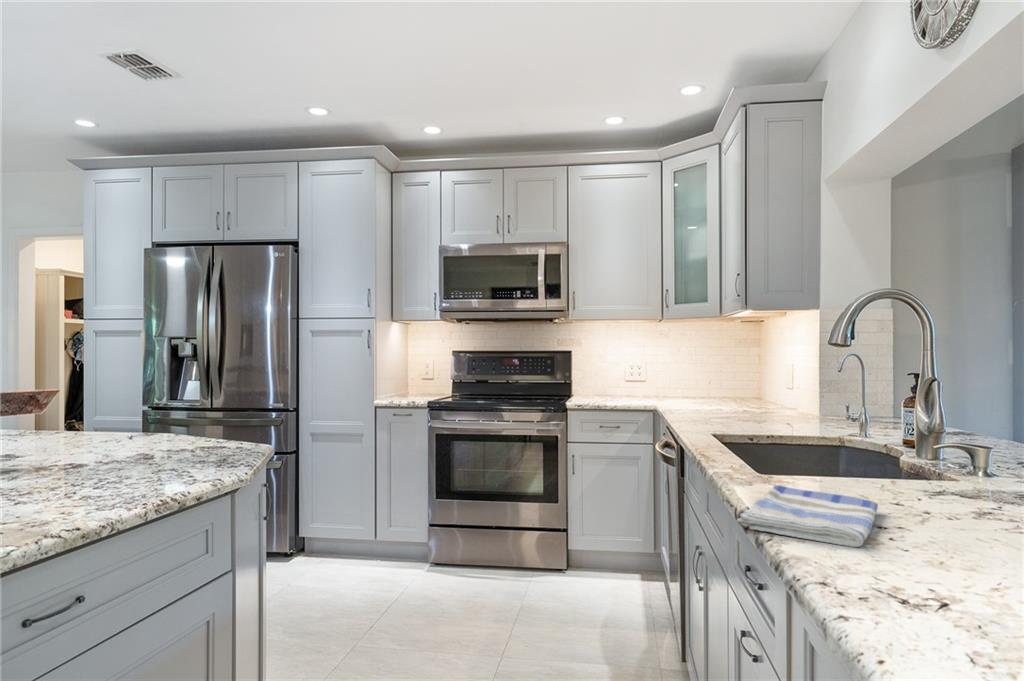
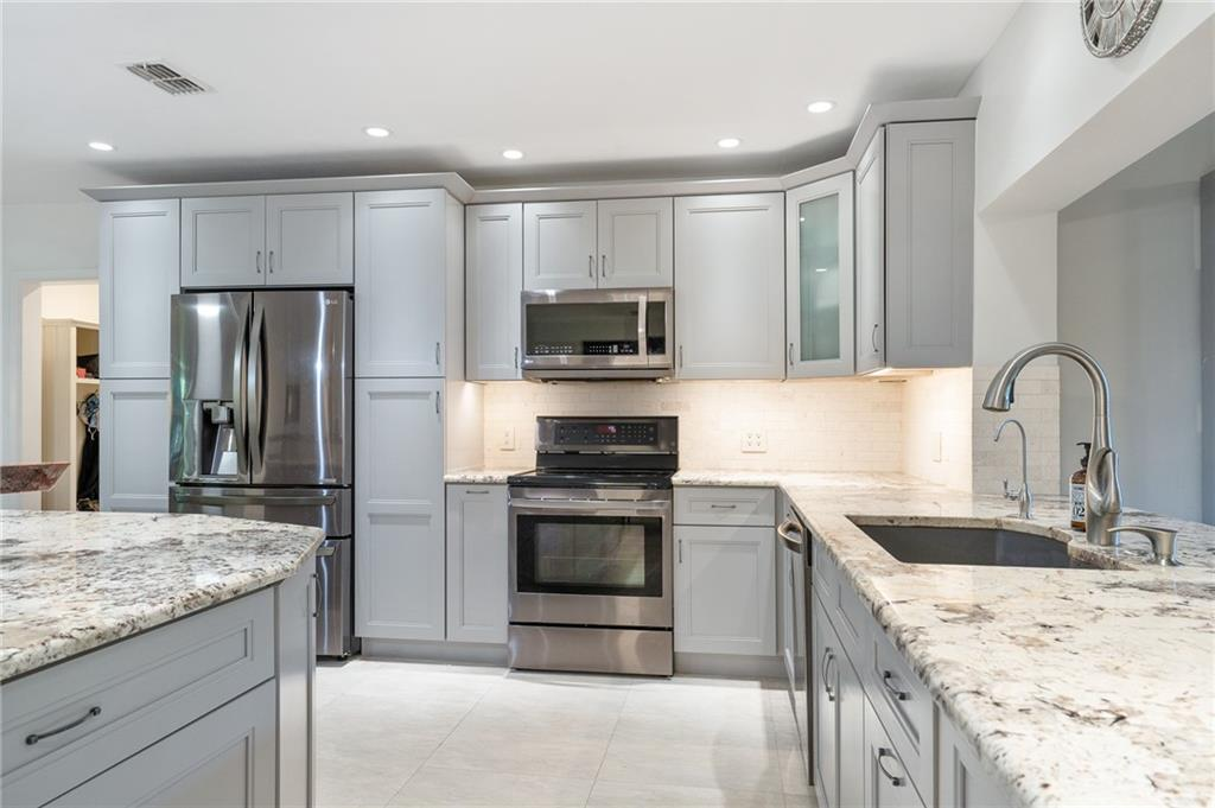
- dish towel [736,484,879,548]
